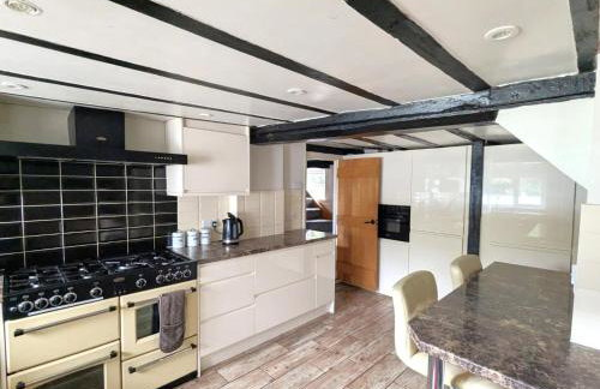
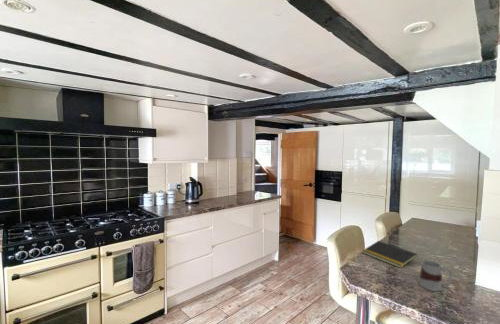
+ mug [418,259,453,292]
+ notepad [361,240,418,269]
